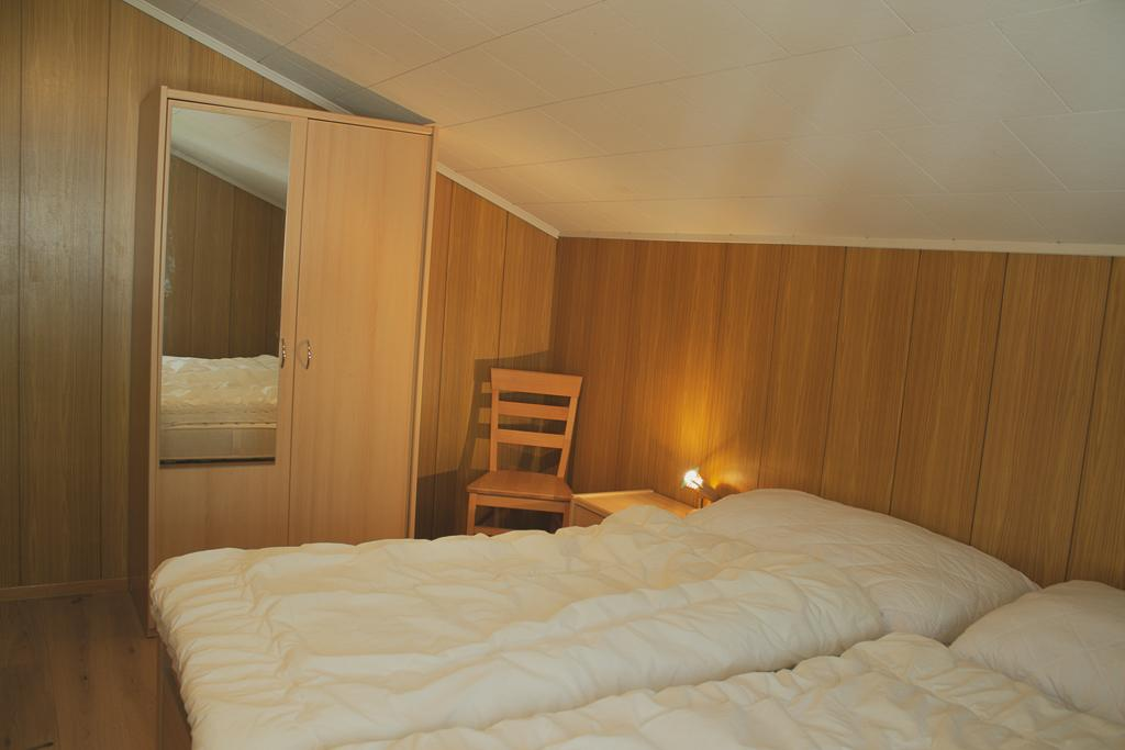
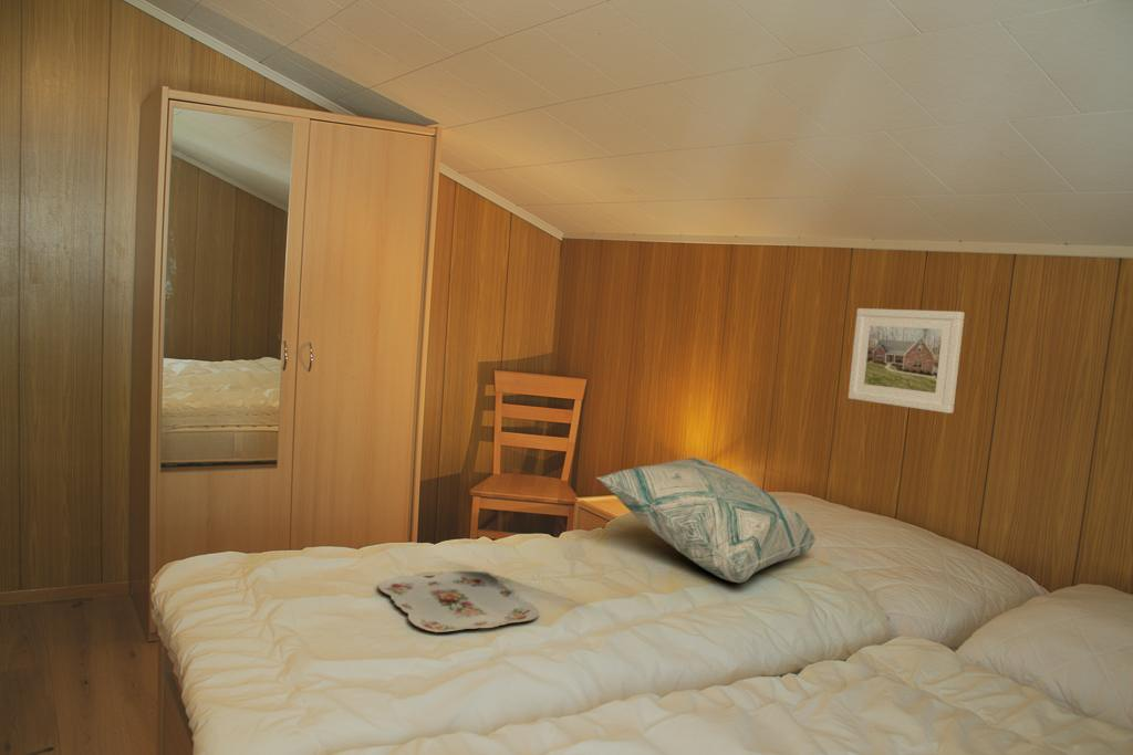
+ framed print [848,307,966,415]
+ decorative pillow [595,457,817,584]
+ serving tray [377,570,540,633]
